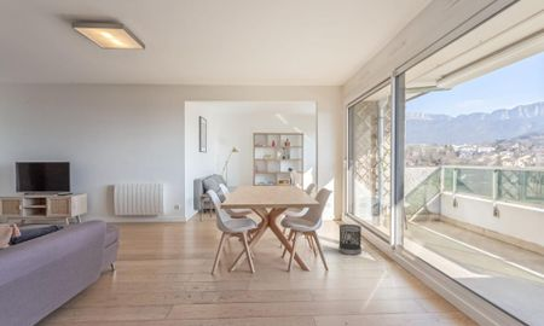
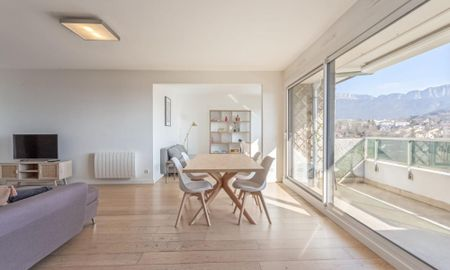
- wastebasket [338,223,363,256]
